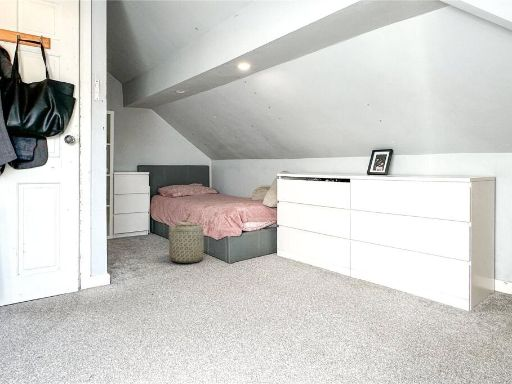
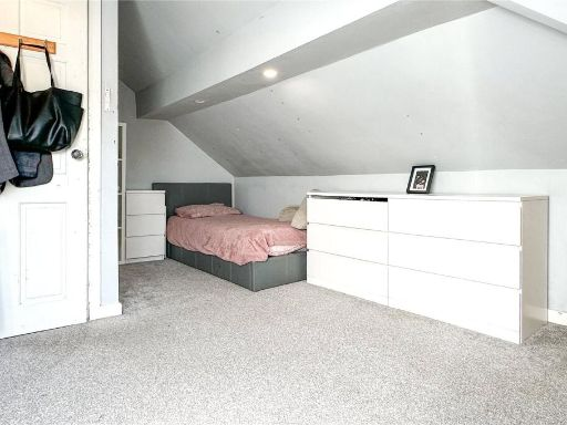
- basket [168,218,208,264]
